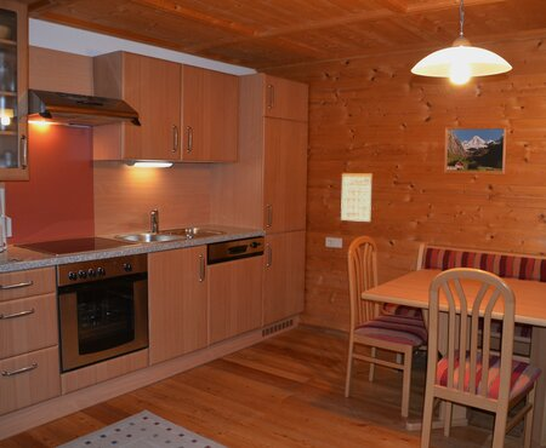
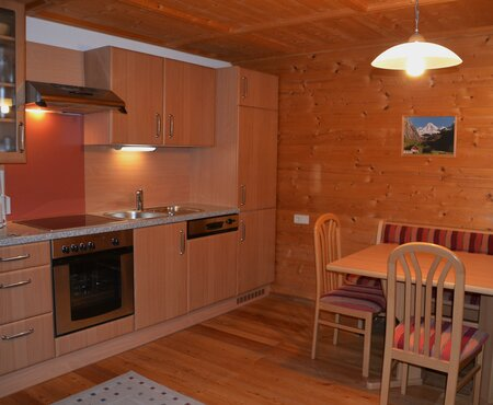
- calendar [340,161,374,223]
